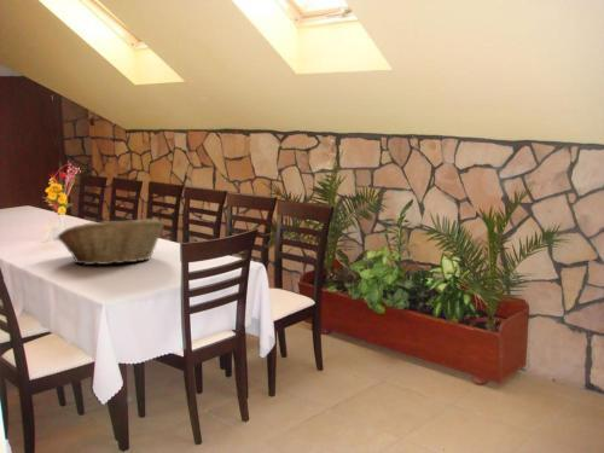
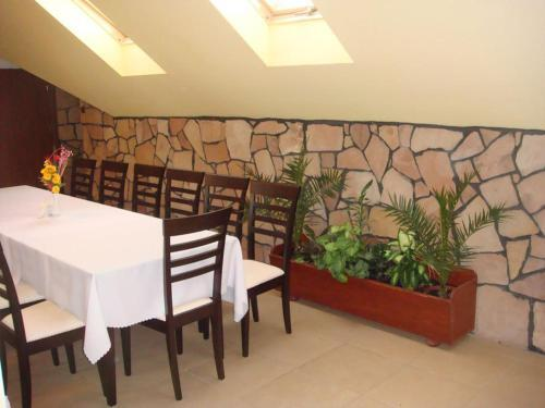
- fruit basket [56,219,165,266]
